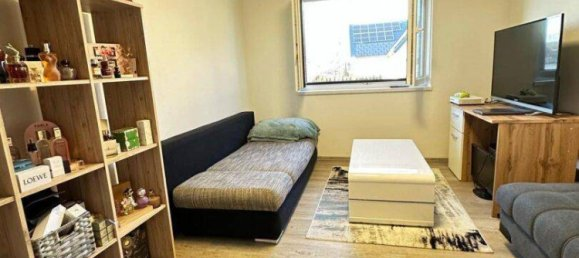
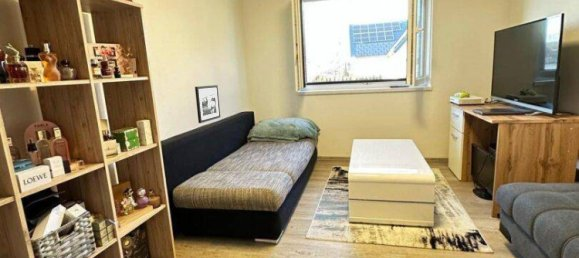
+ picture frame [194,84,221,124]
